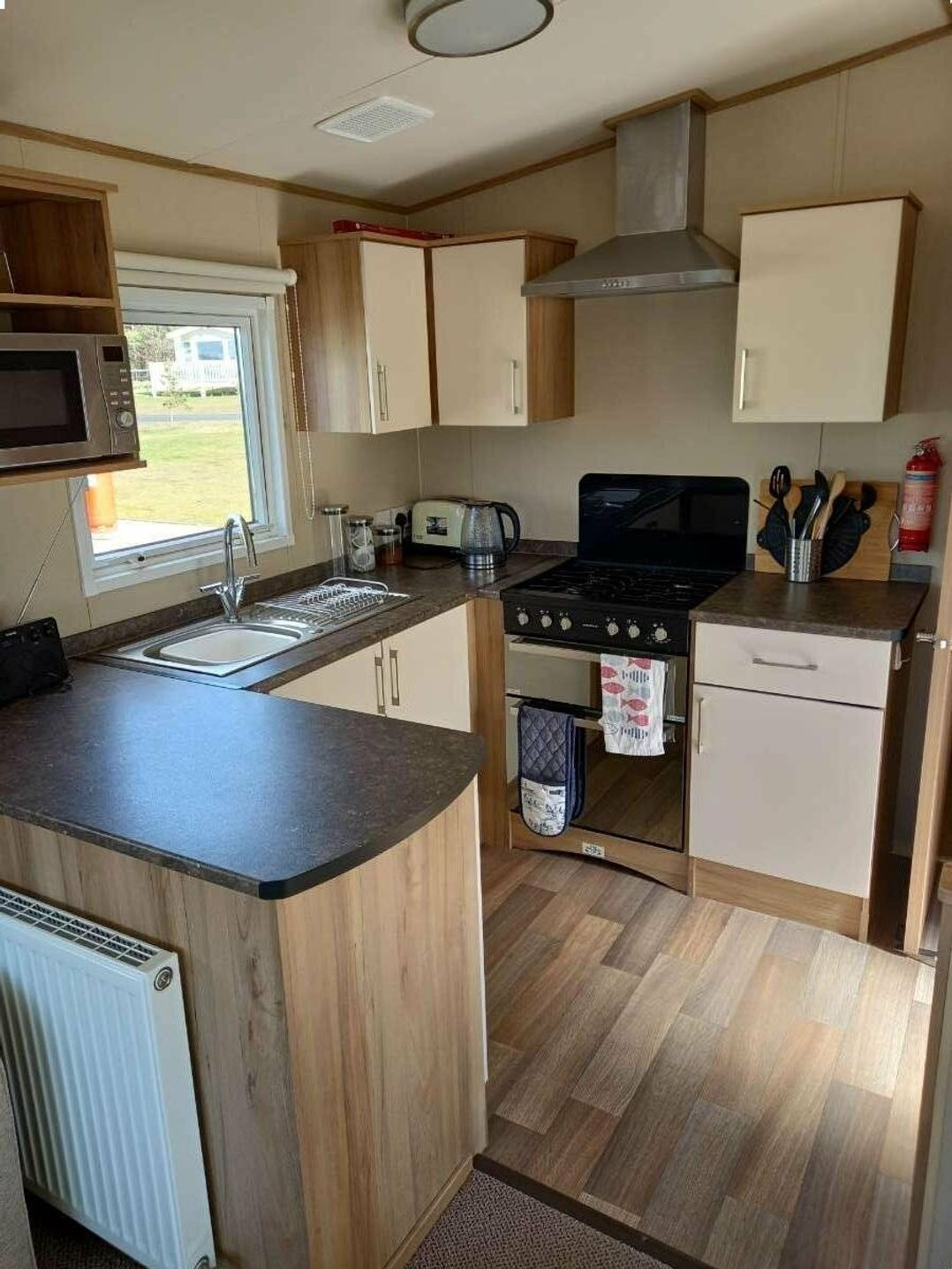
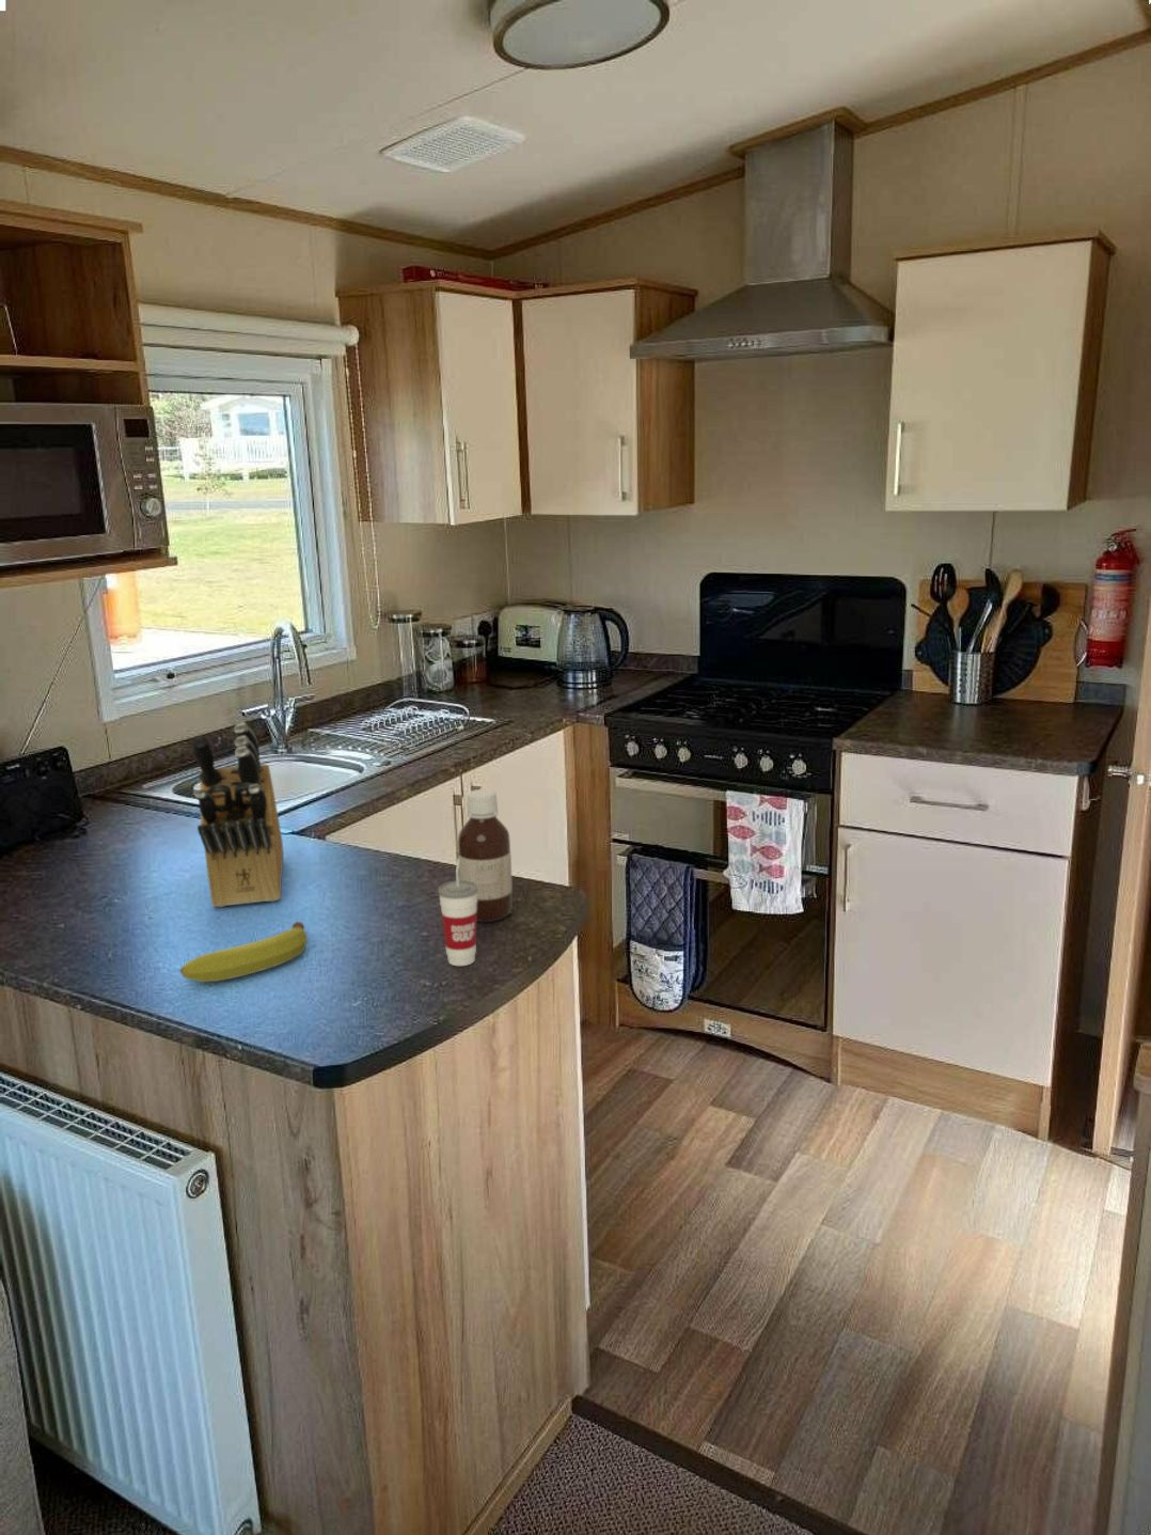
+ bottle [457,789,514,923]
+ knife block [192,721,284,908]
+ fruit [178,921,308,982]
+ cup [438,858,478,966]
